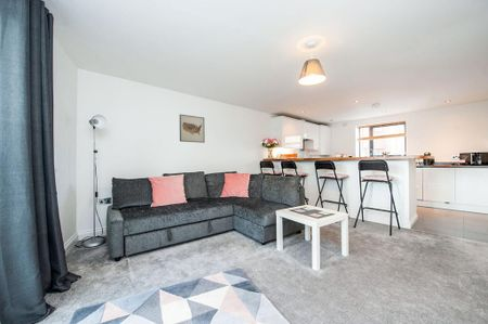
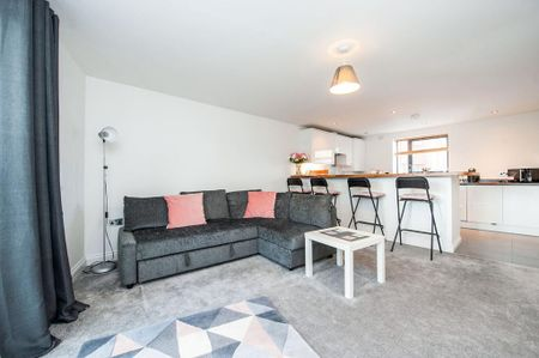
- wall art [178,114,206,144]
